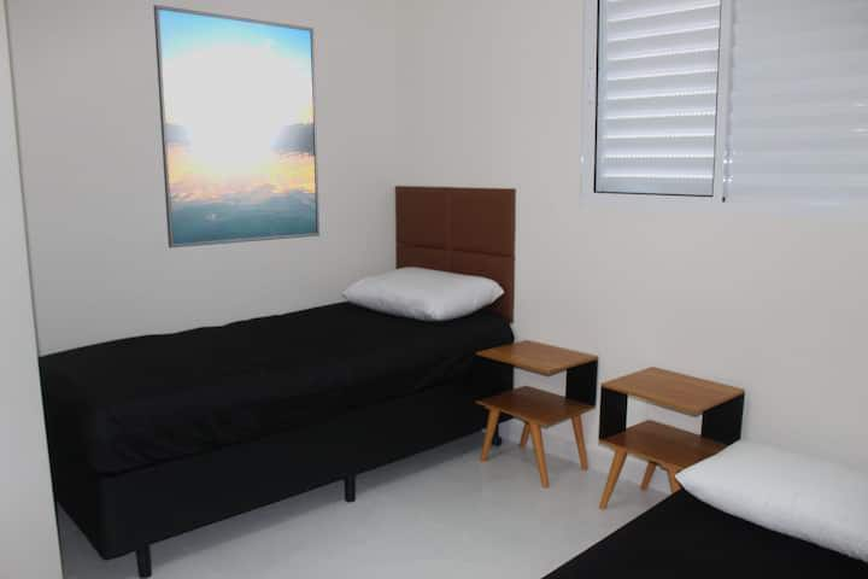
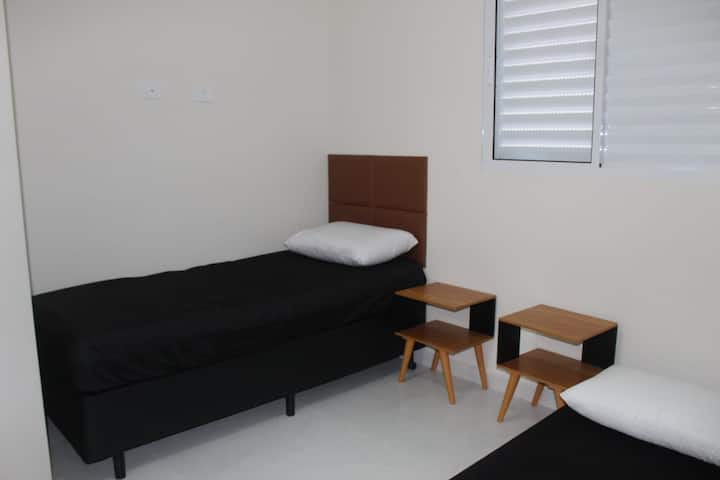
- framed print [152,4,321,248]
